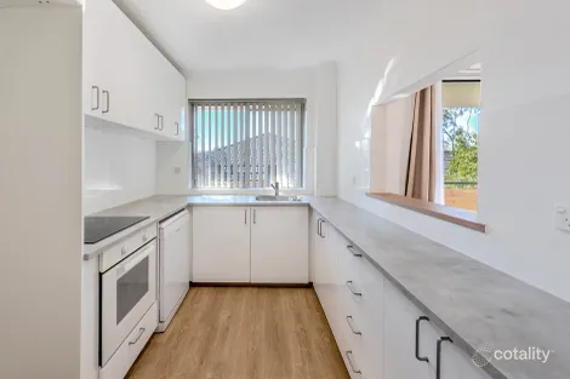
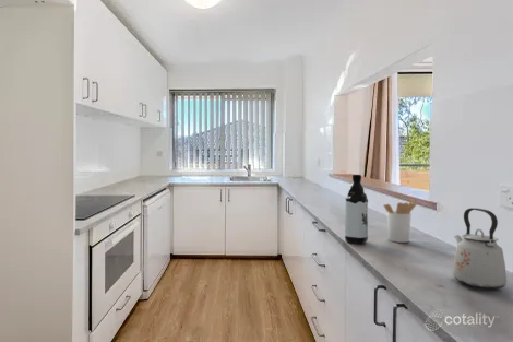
+ water bottle [344,174,369,245]
+ kettle [452,207,508,291]
+ utensil holder [382,198,417,244]
